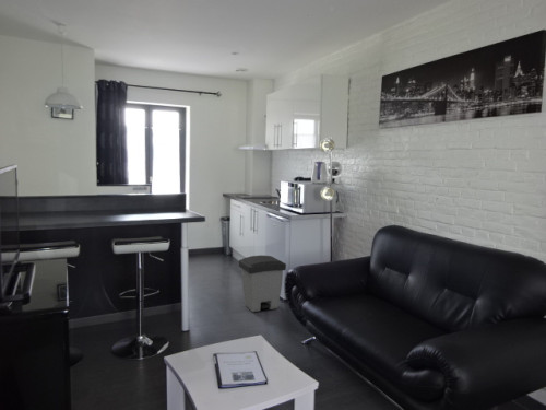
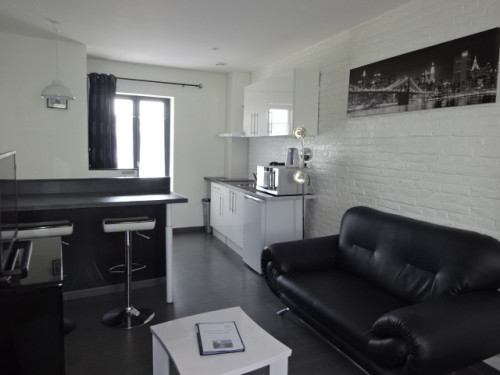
- trash can [238,255,287,313]
